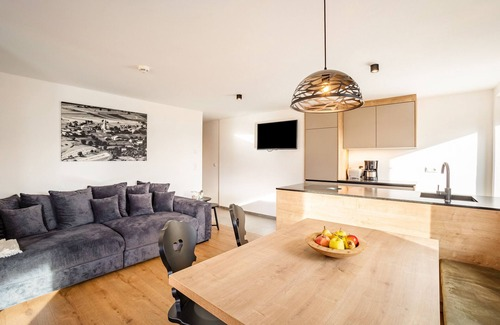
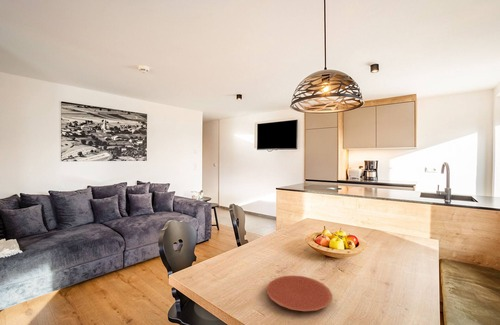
+ plate [266,274,333,312]
